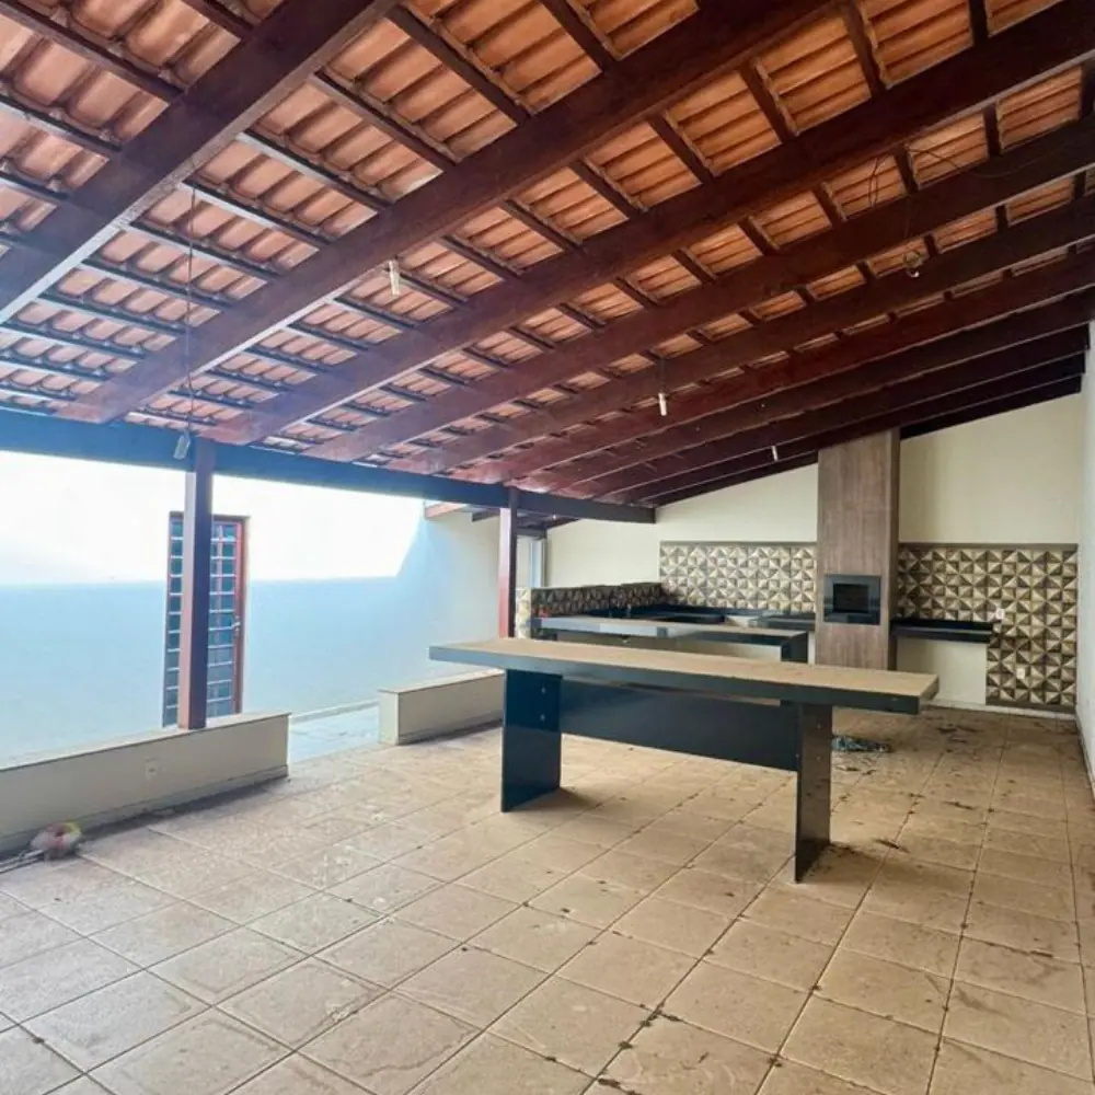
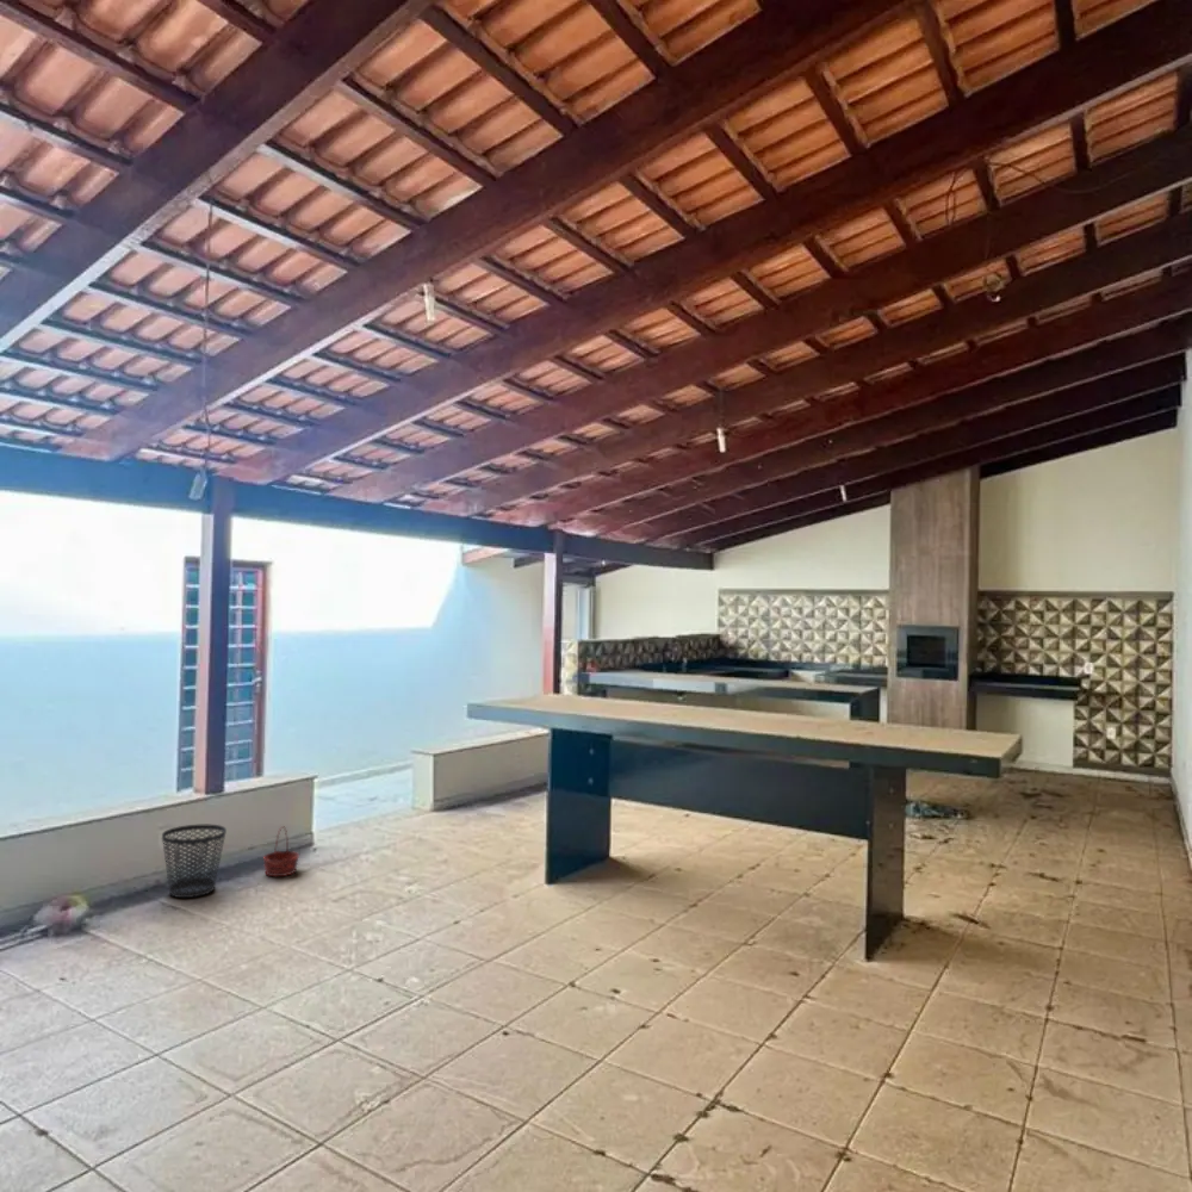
+ wastebasket [161,824,228,899]
+ basket [262,825,300,877]
